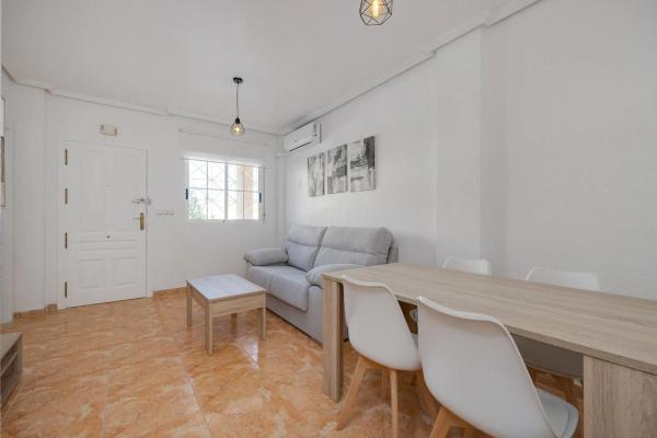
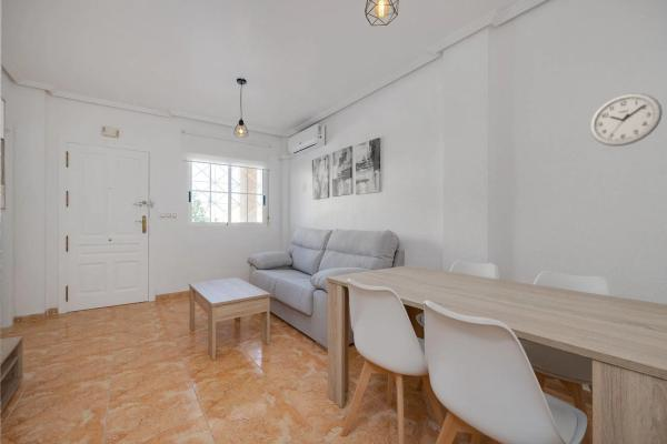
+ wall clock [588,92,664,148]
